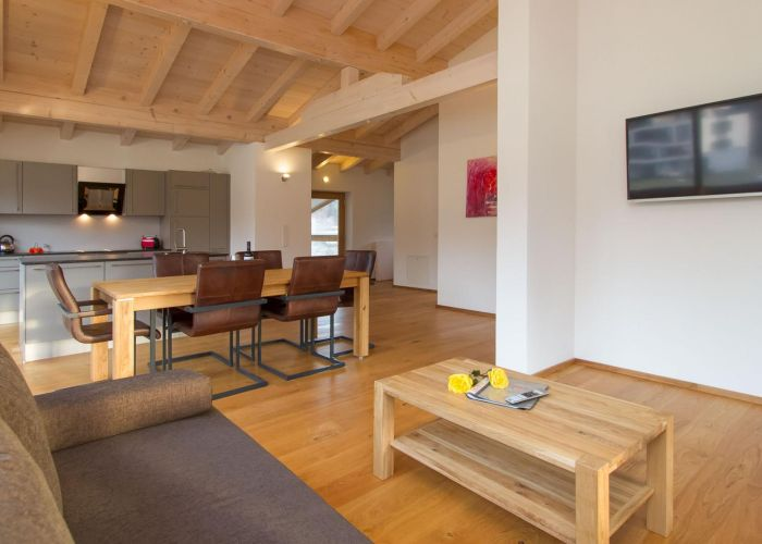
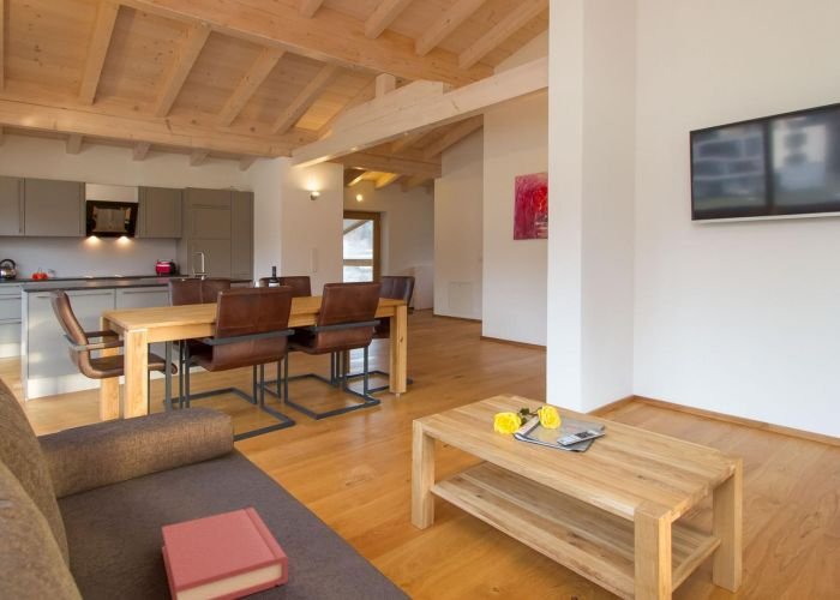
+ hardback book [161,506,289,600]
